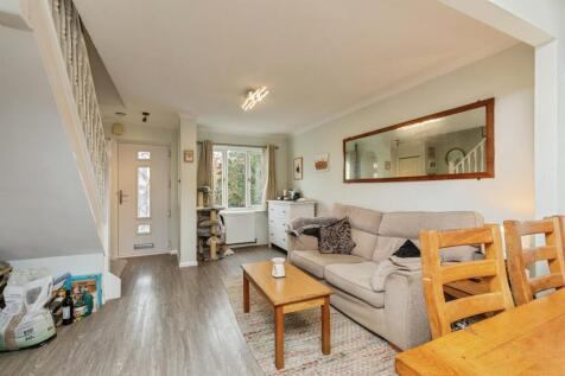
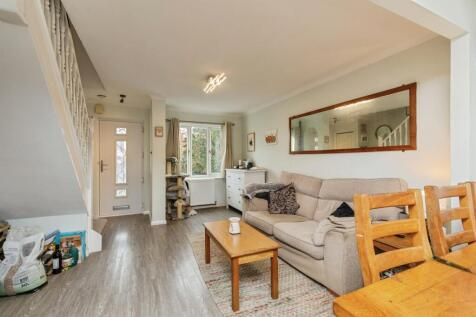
+ pen [431,254,476,274]
